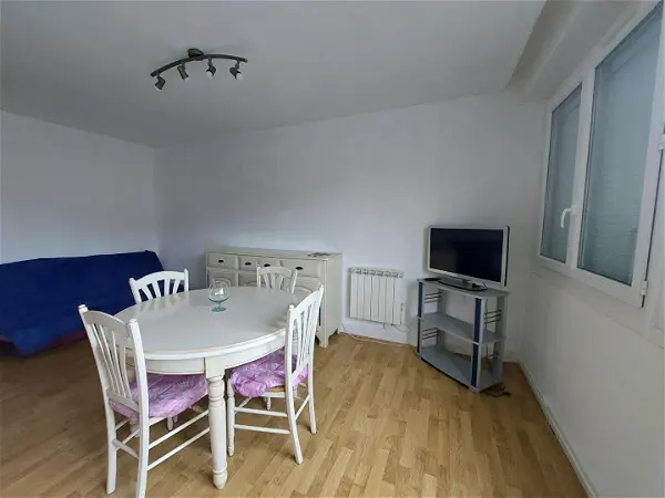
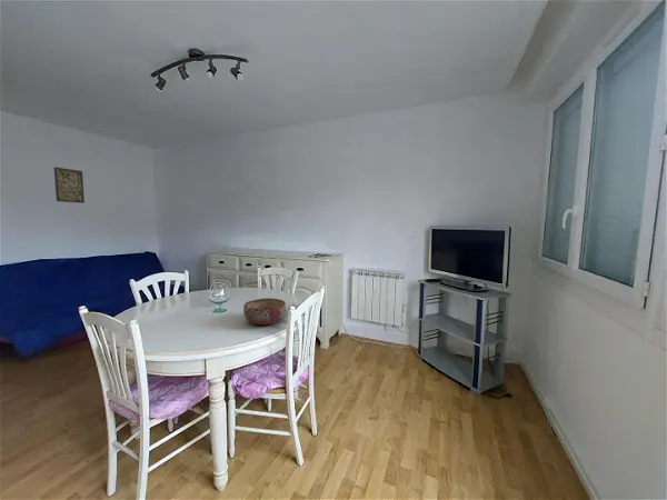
+ bowl [242,297,287,326]
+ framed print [53,166,86,204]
